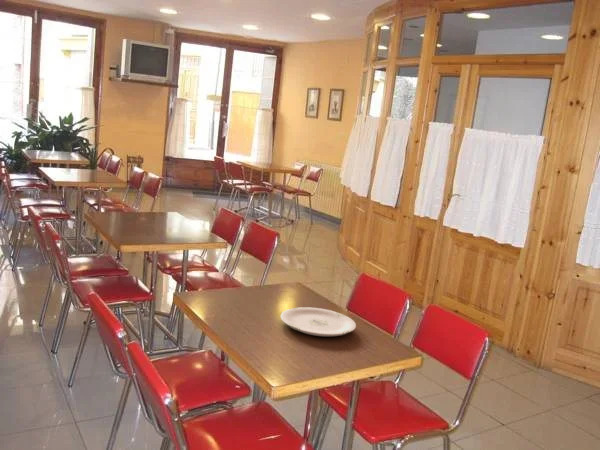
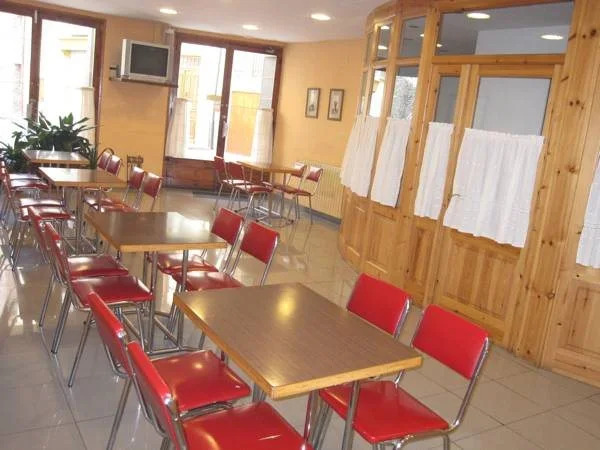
- plate [280,306,357,337]
